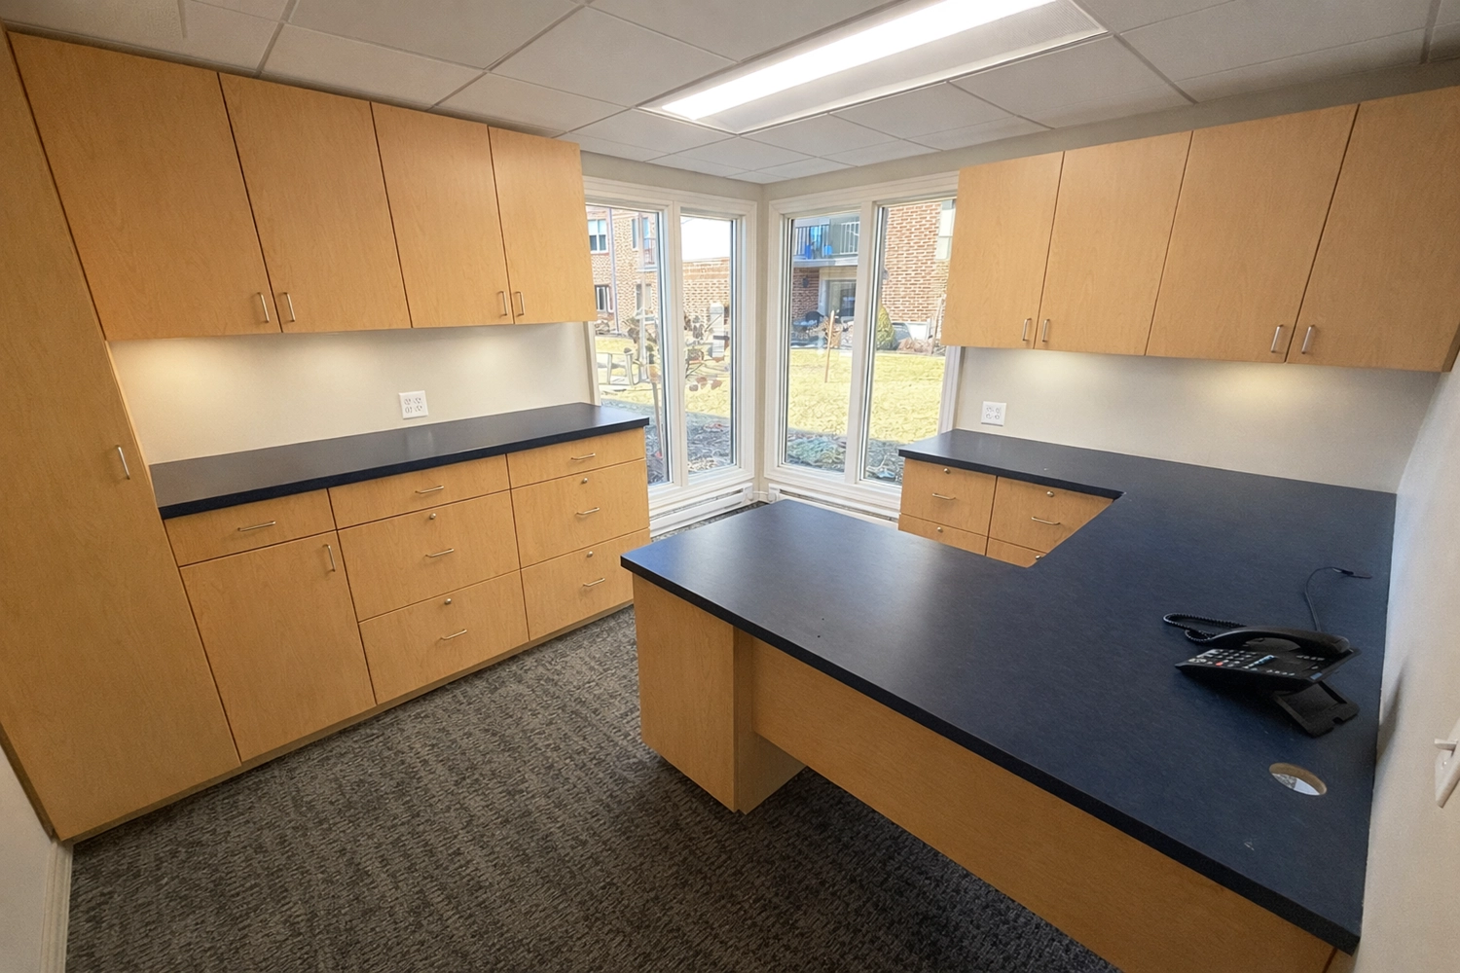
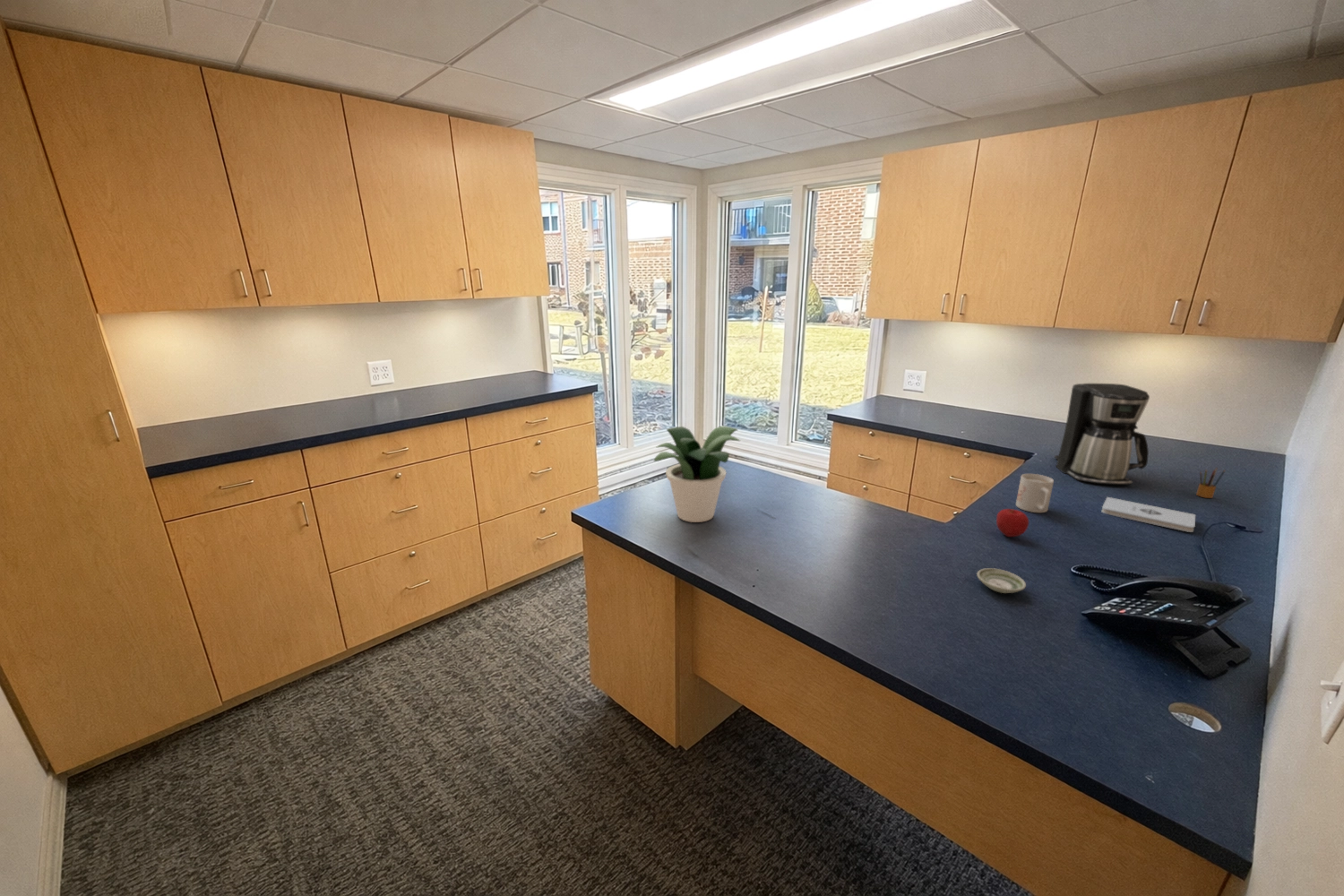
+ pencil box [1195,467,1226,499]
+ apple [995,508,1030,538]
+ notepad [1100,496,1196,533]
+ mug [1015,473,1055,513]
+ potted plant [653,425,741,523]
+ saucer [976,567,1027,594]
+ coffee maker [1054,383,1150,486]
